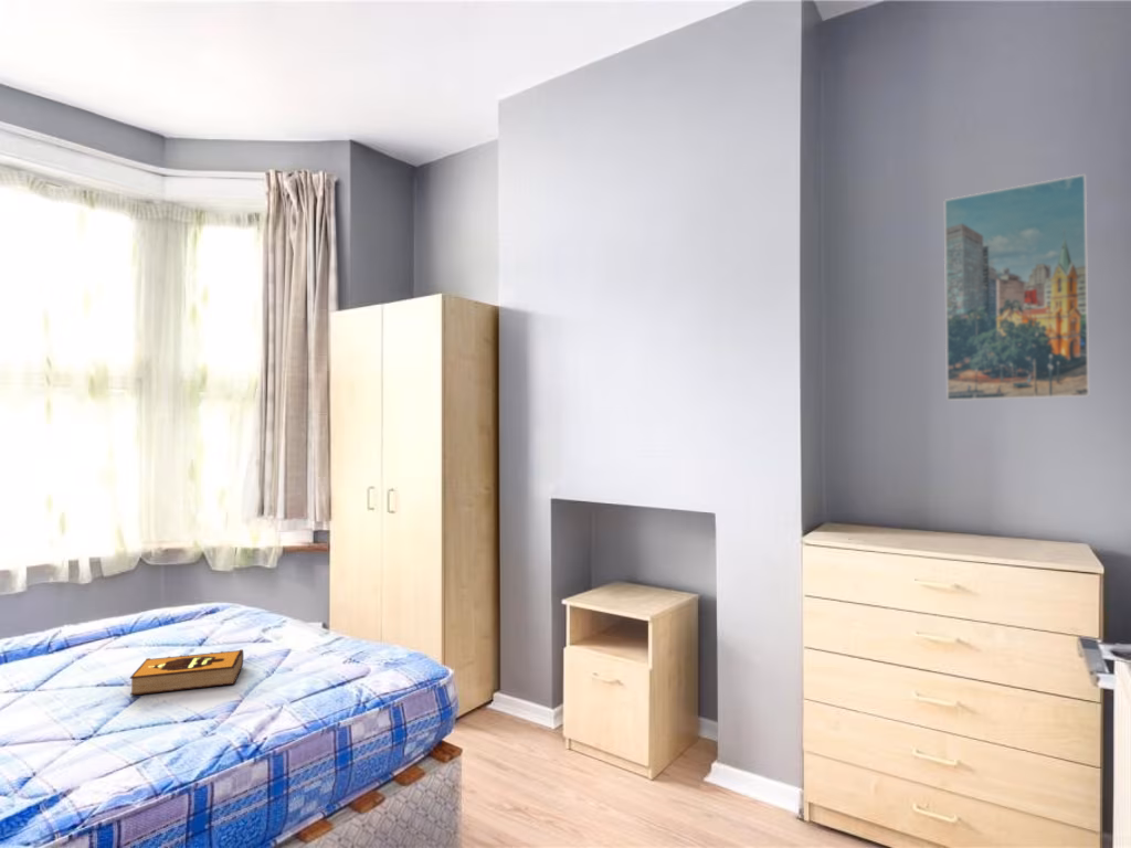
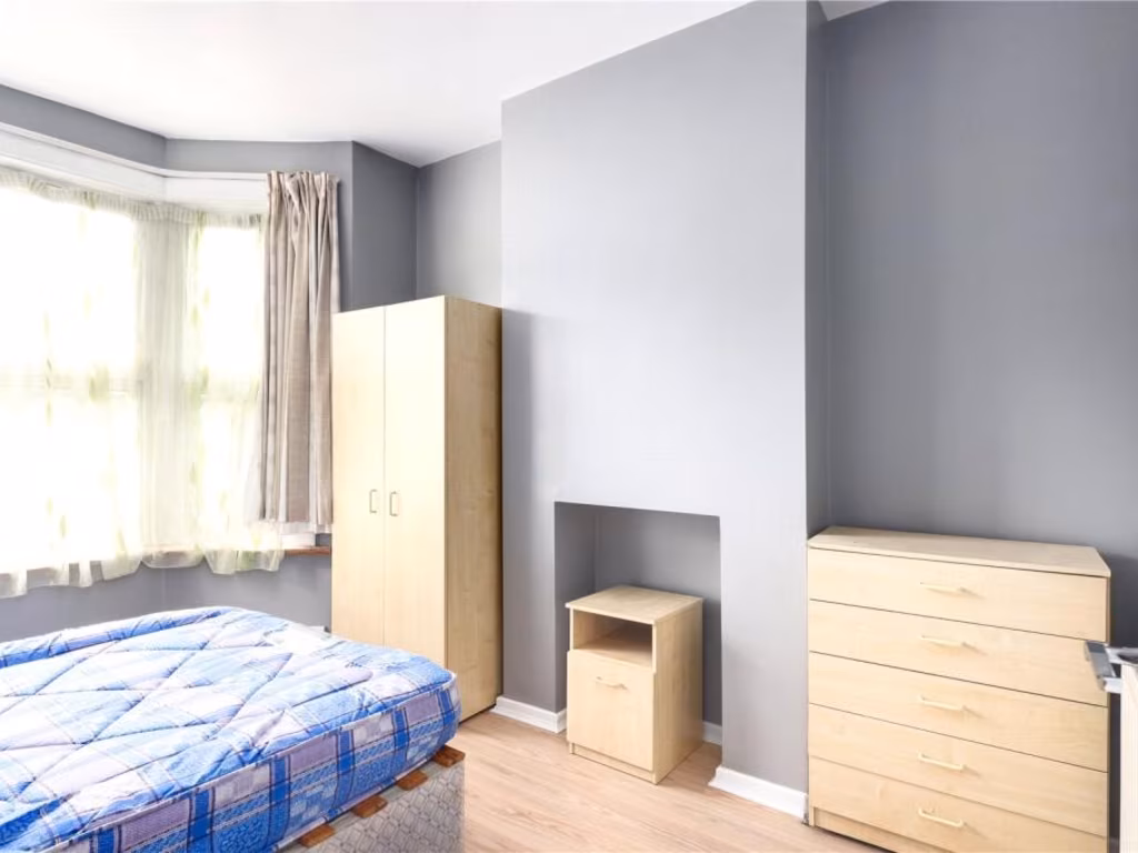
- hardback book [129,648,244,697]
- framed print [943,172,1090,402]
